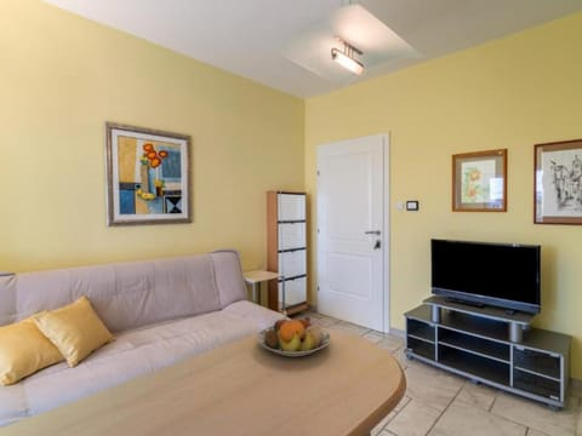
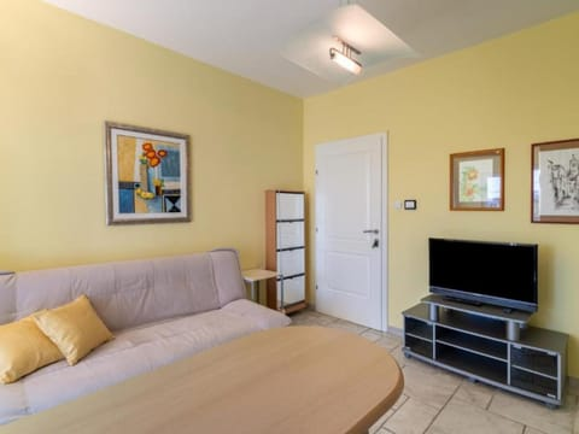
- fruit bowl [256,315,332,358]
